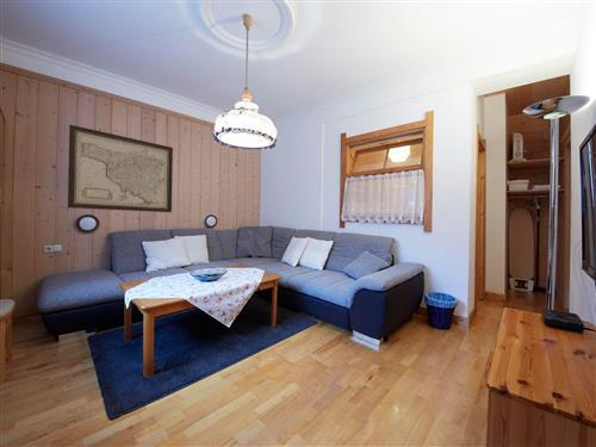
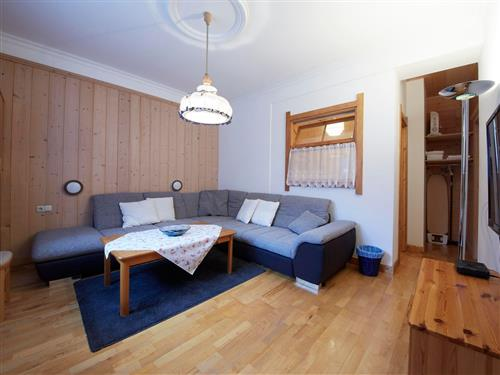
- wall art [67,124,174,213]
